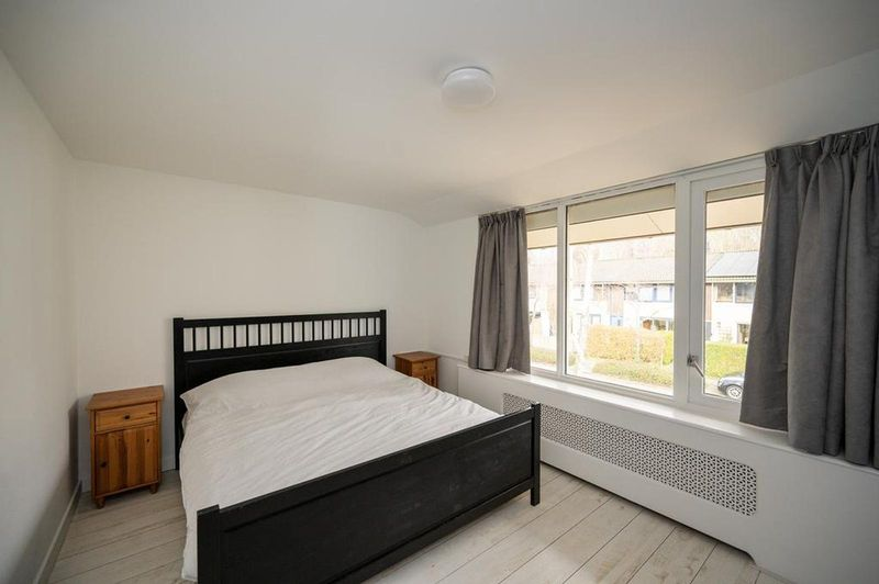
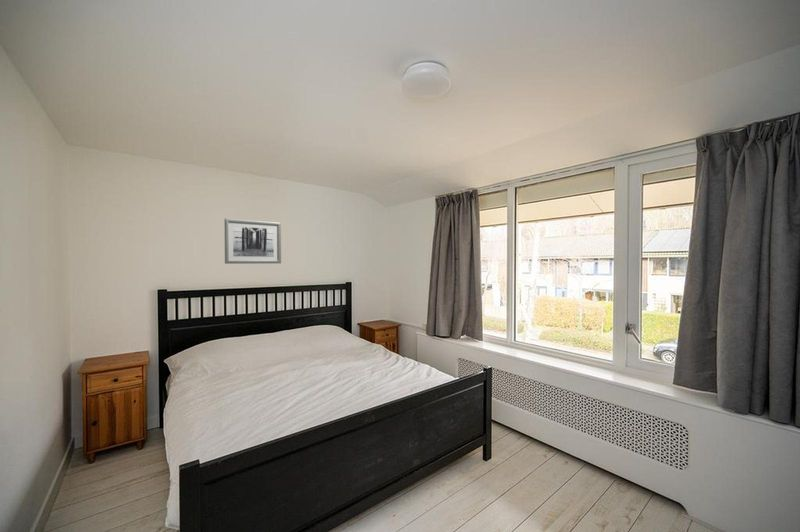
+ wall art [224,218,282,265]
